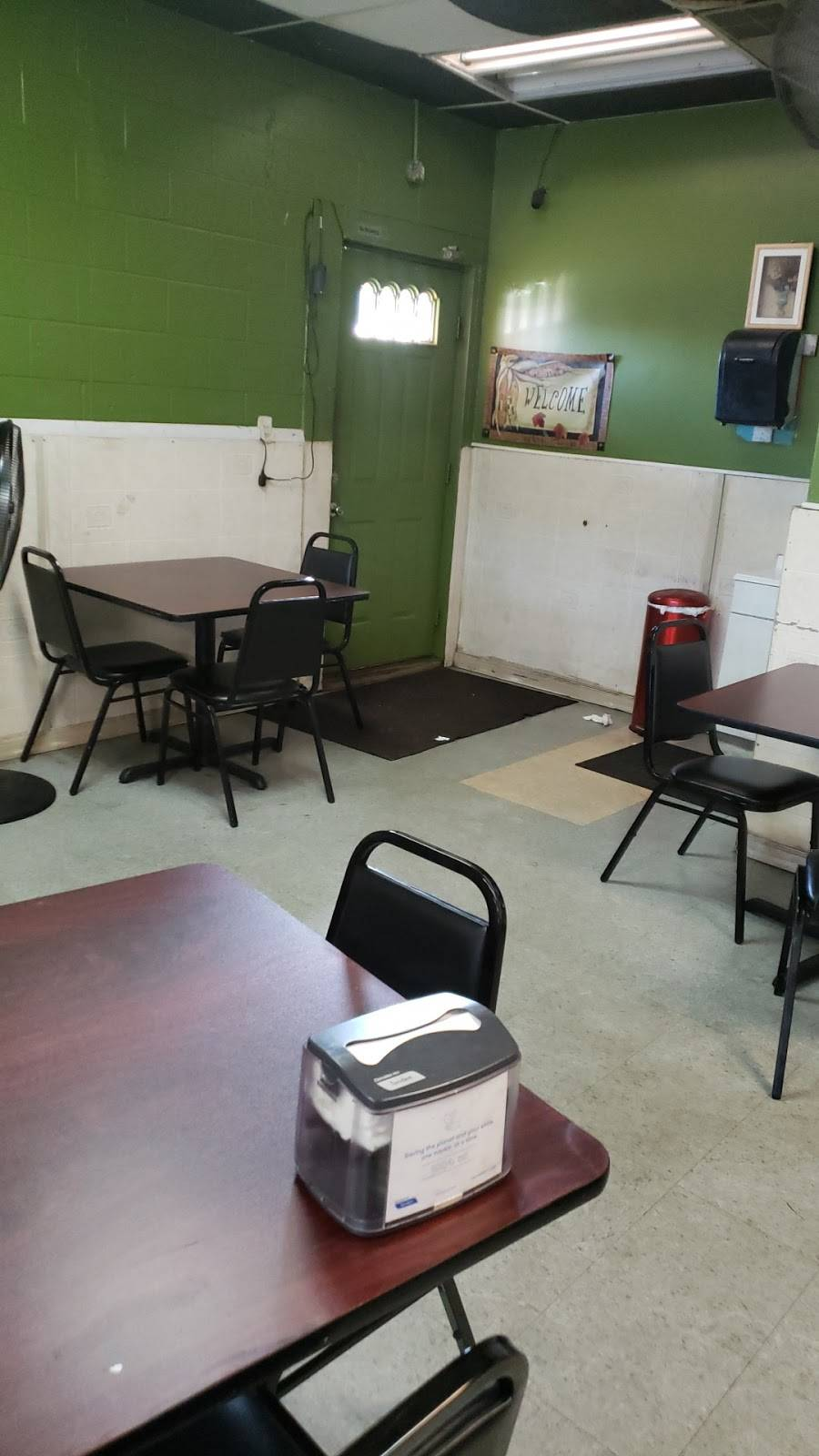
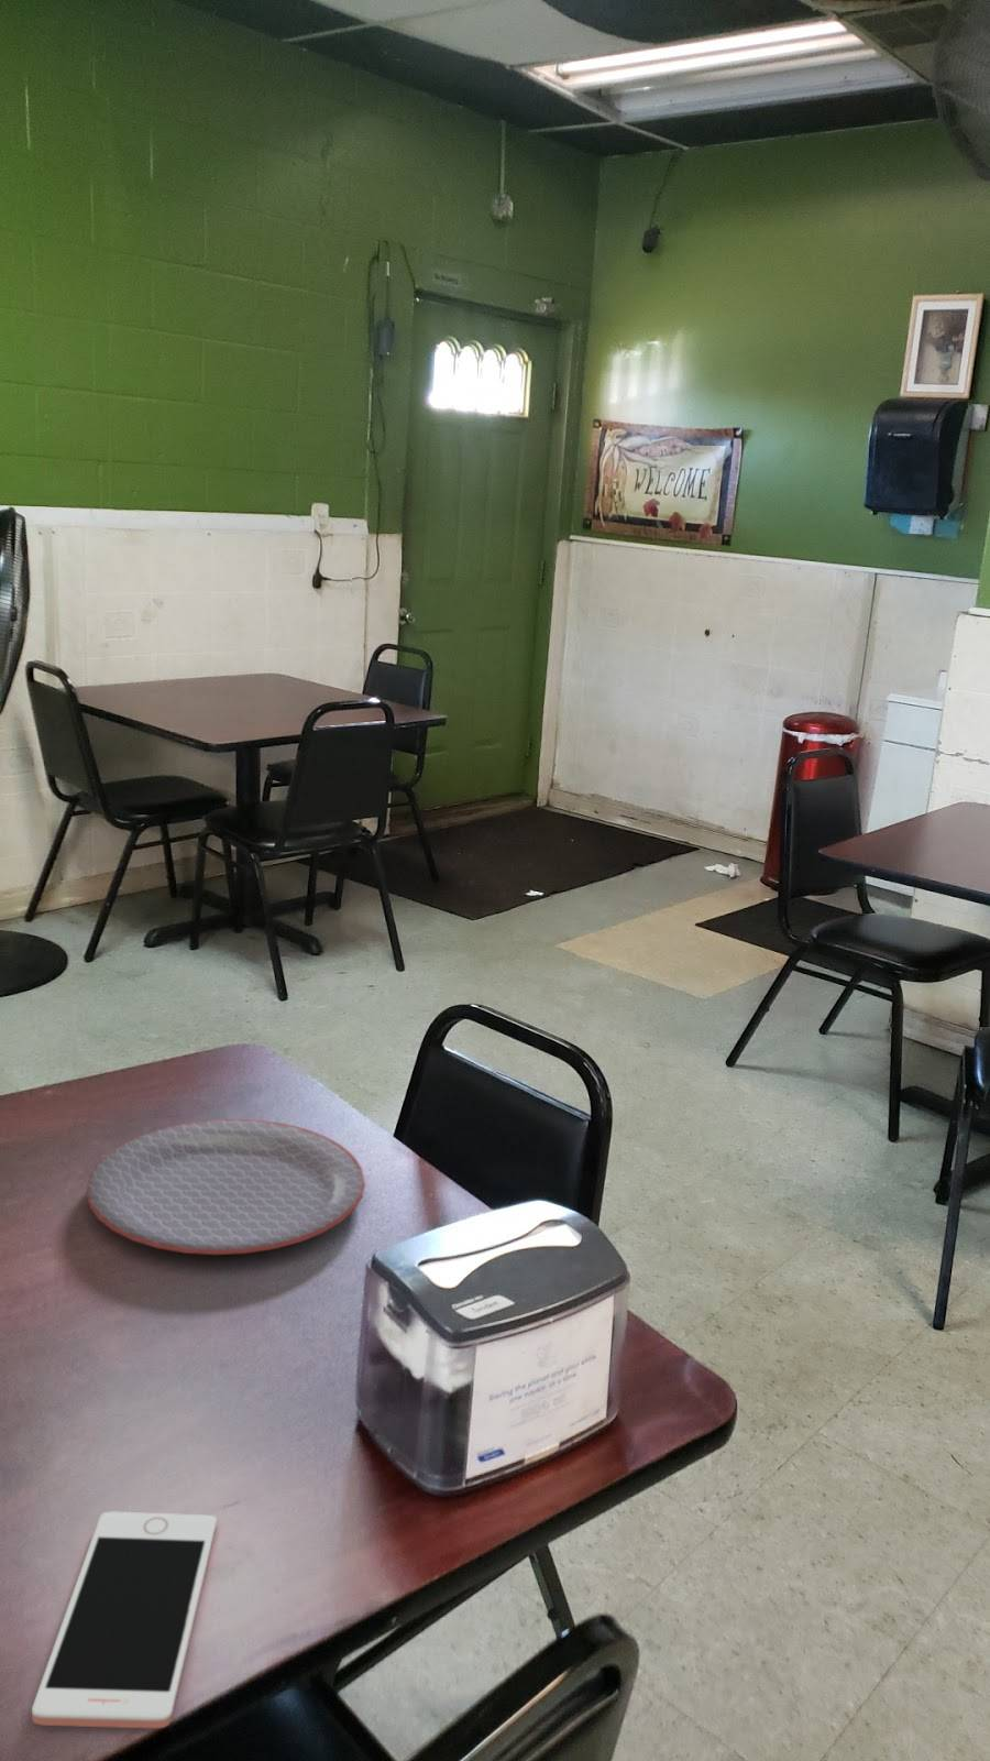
+ cell phone [30,1511,218,1730]
+ plate [85,1119,366,1255]
